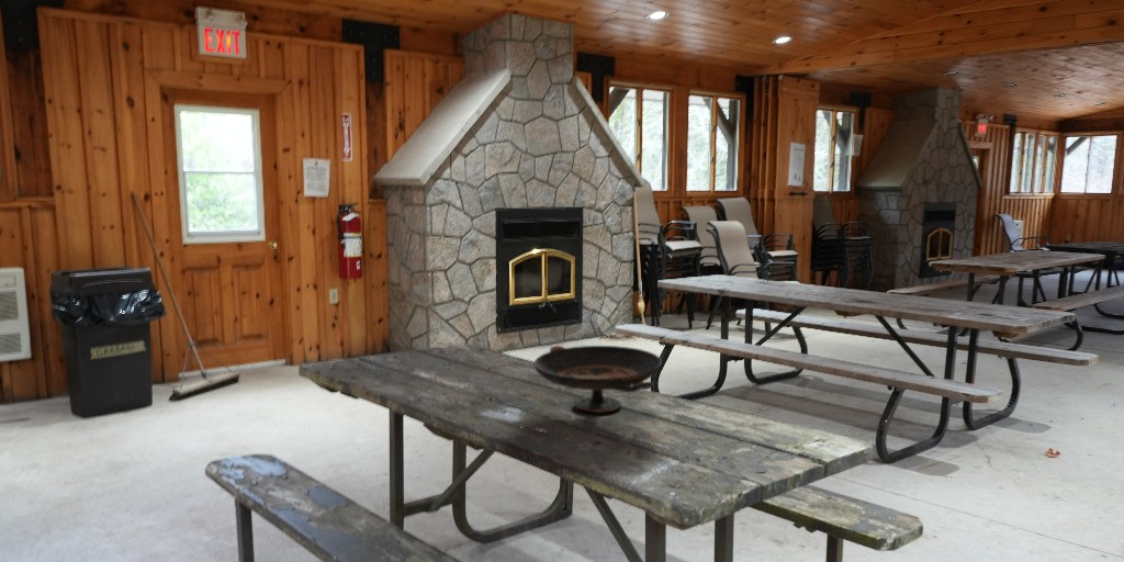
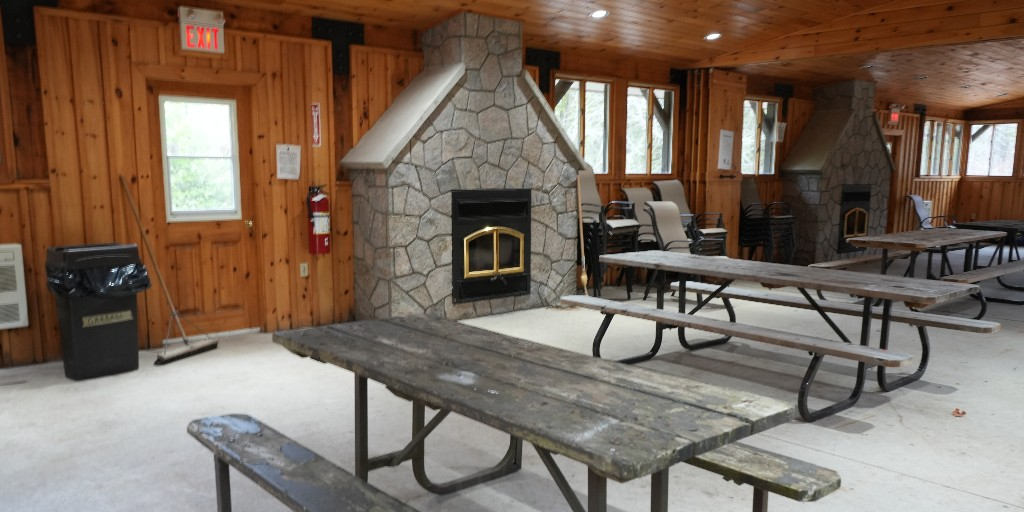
- decorative bowl [533,345,663,414]
